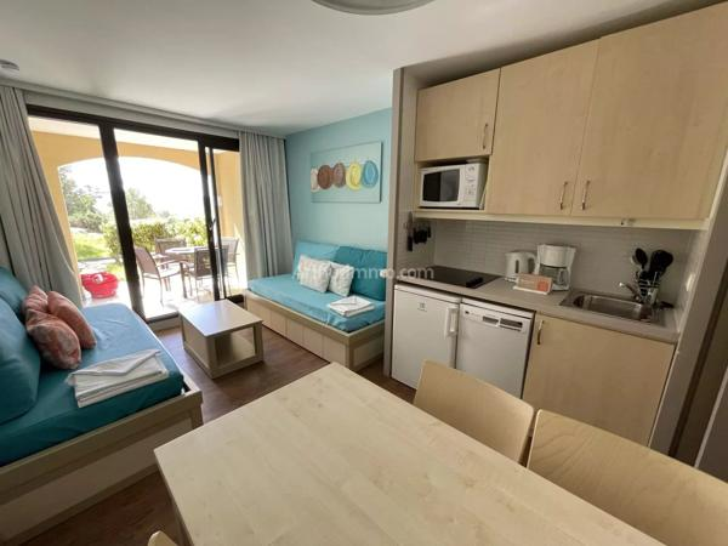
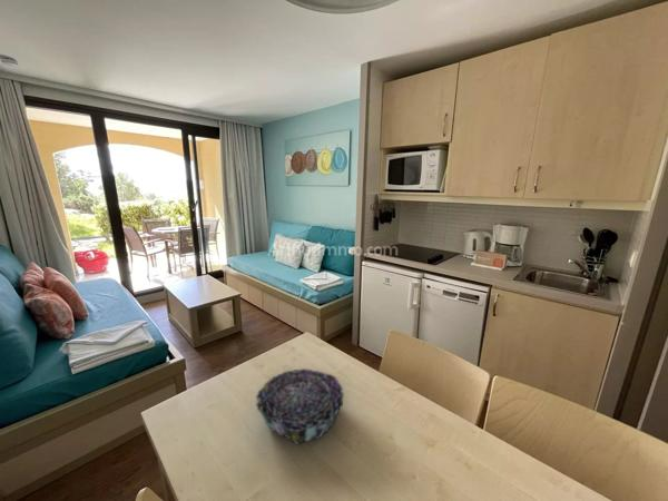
+ decorative bowl [255,367,345,445]
